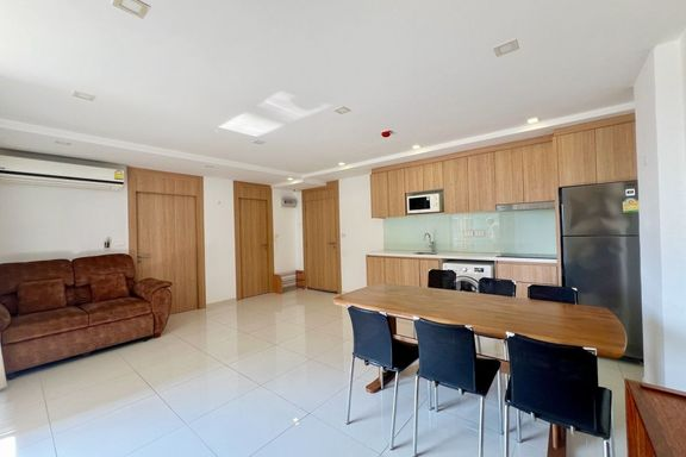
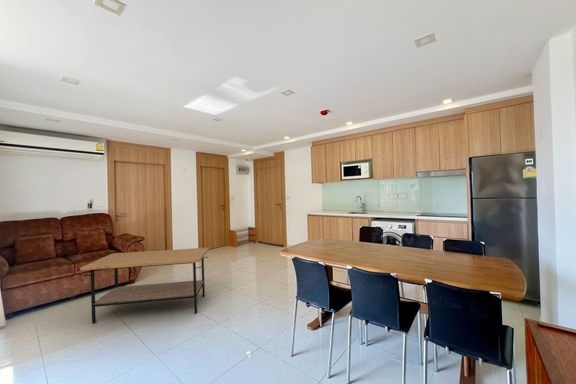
+ coffee table [79,247,210,325]
